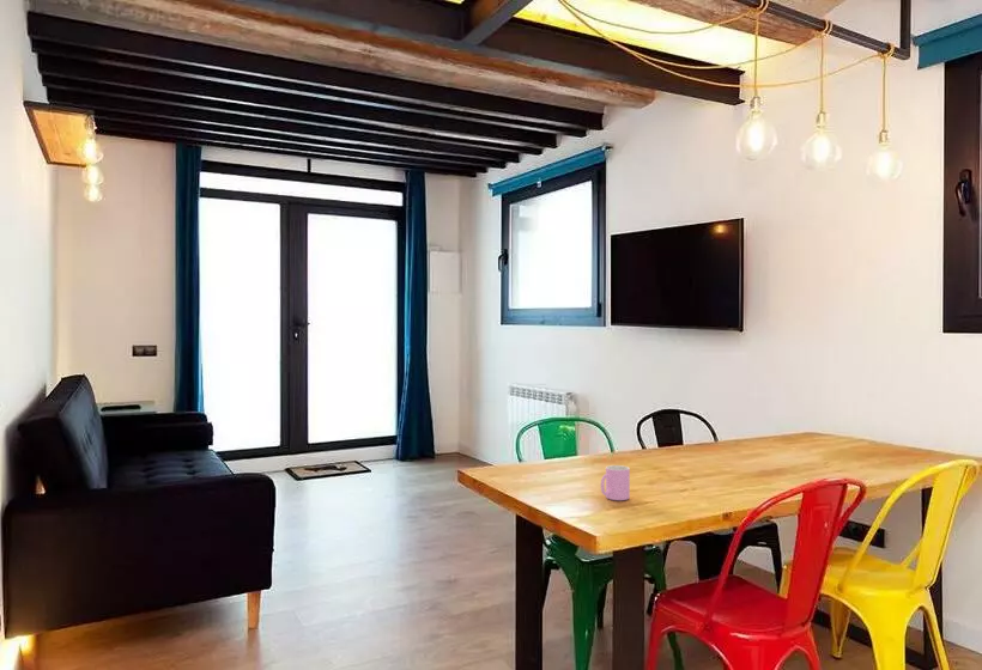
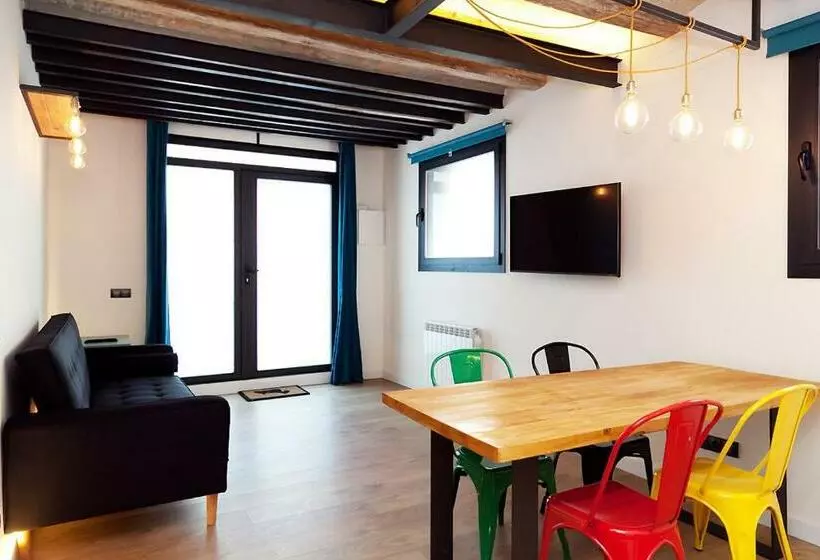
- cup [600,464,631,501]
